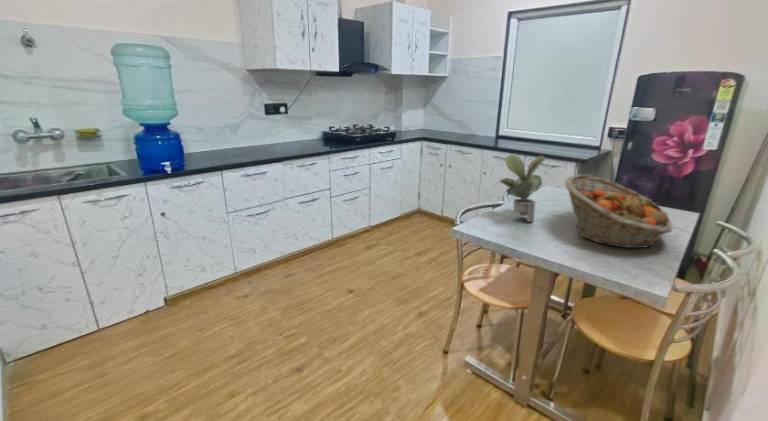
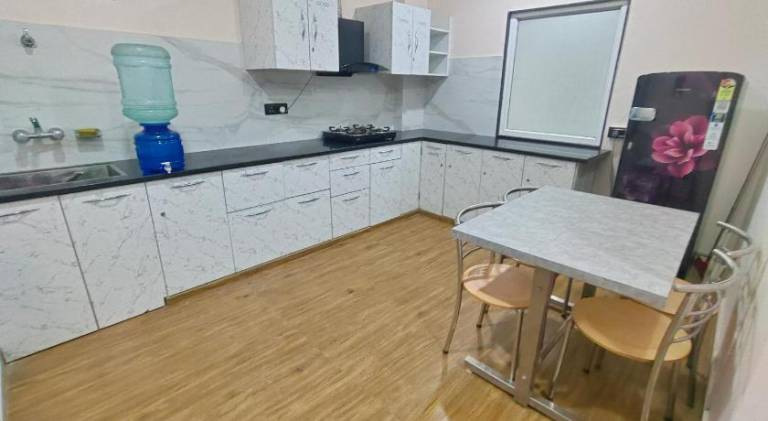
- fruit basket [564,174,674,249]
- potted plant [498,153,546,223]
